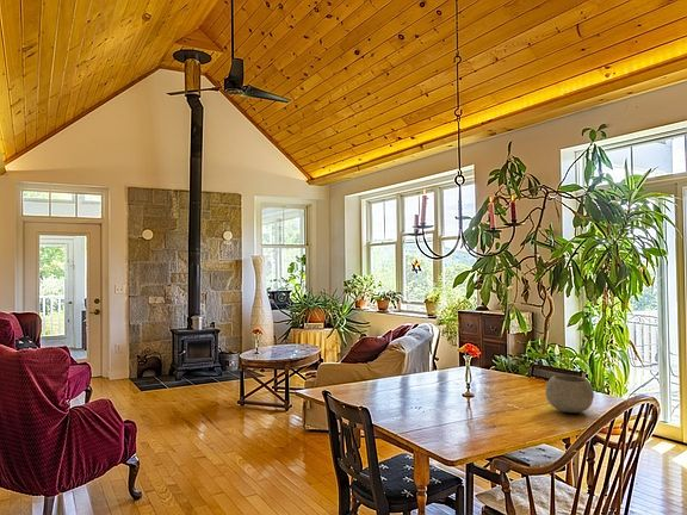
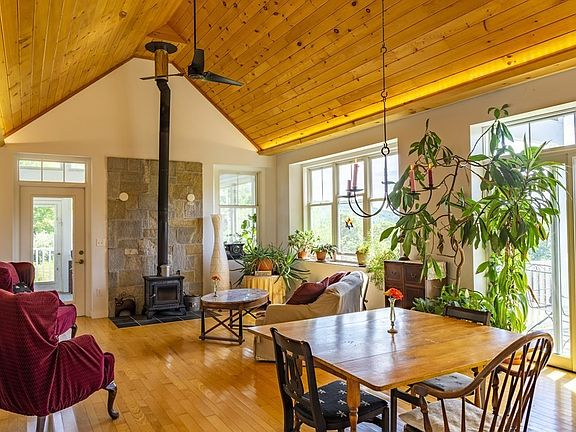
- bowl [544,374,595,414]
